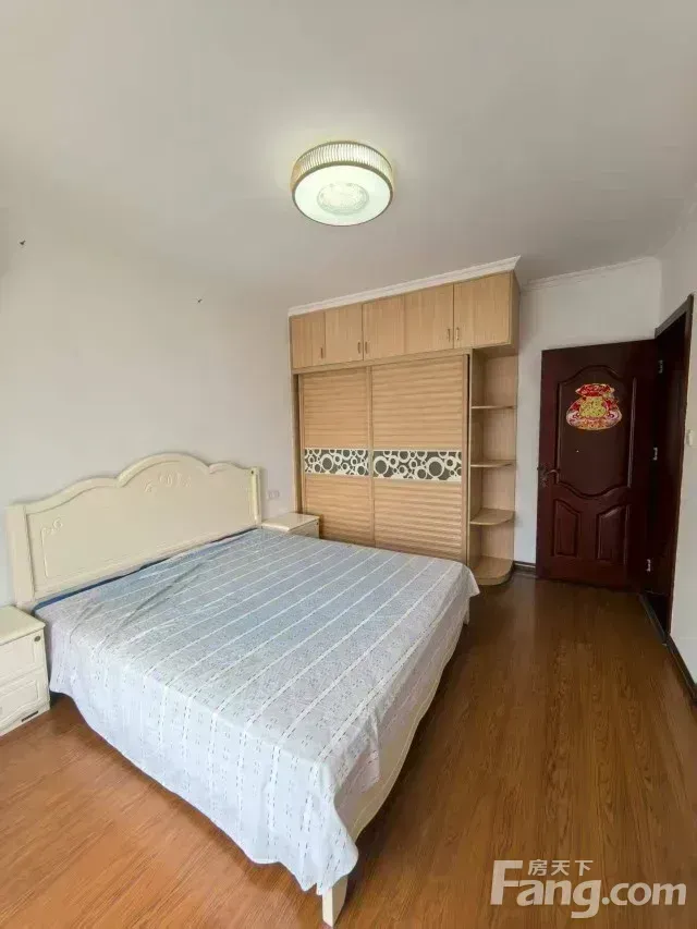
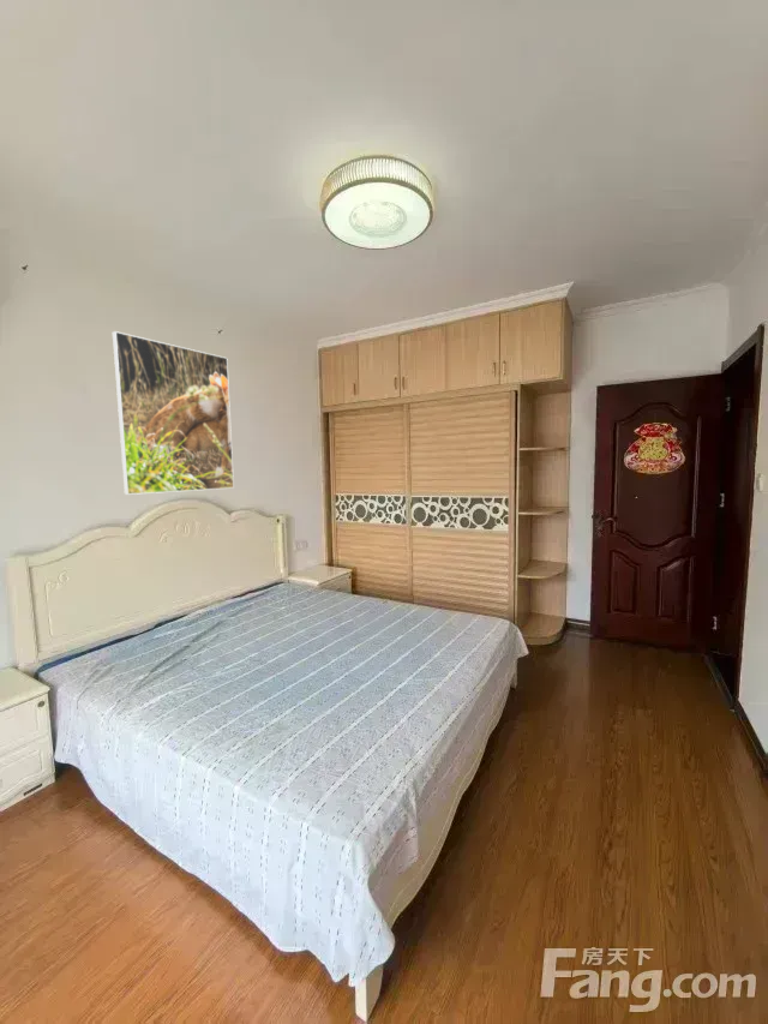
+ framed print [112,330,235,496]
